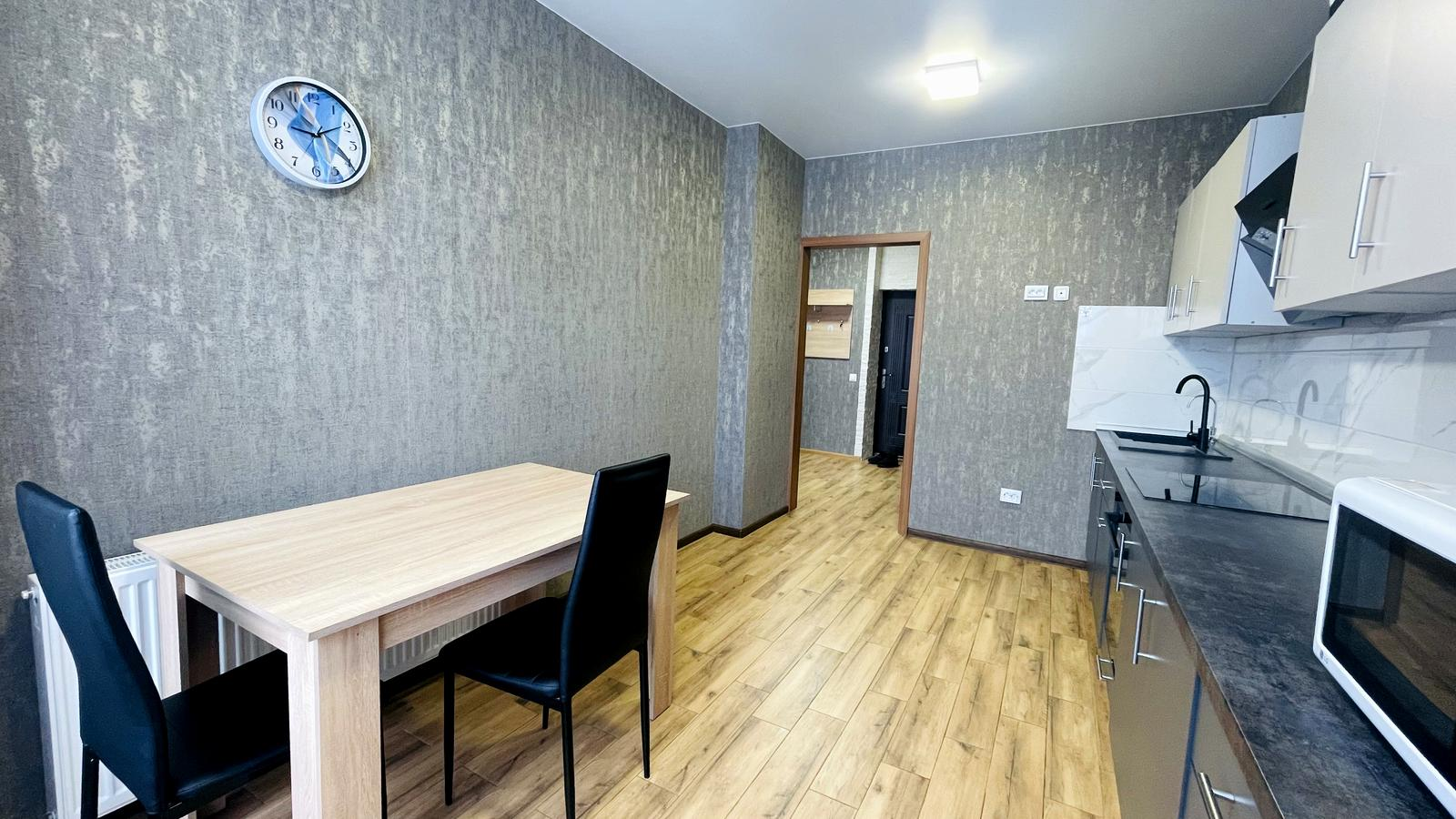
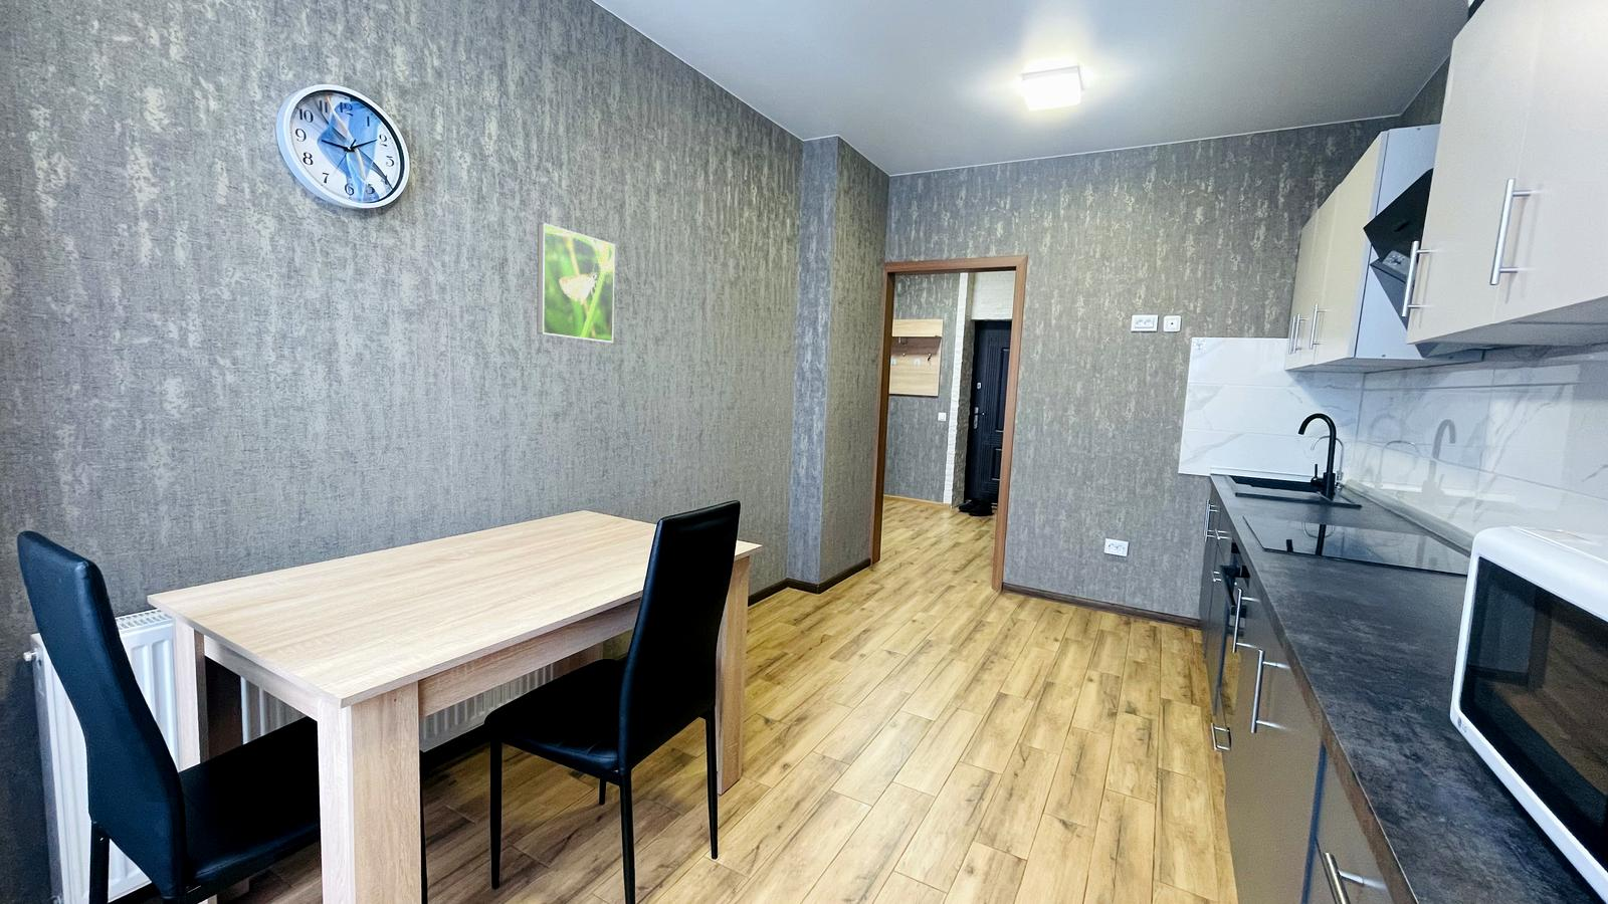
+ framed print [536,222,616,343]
